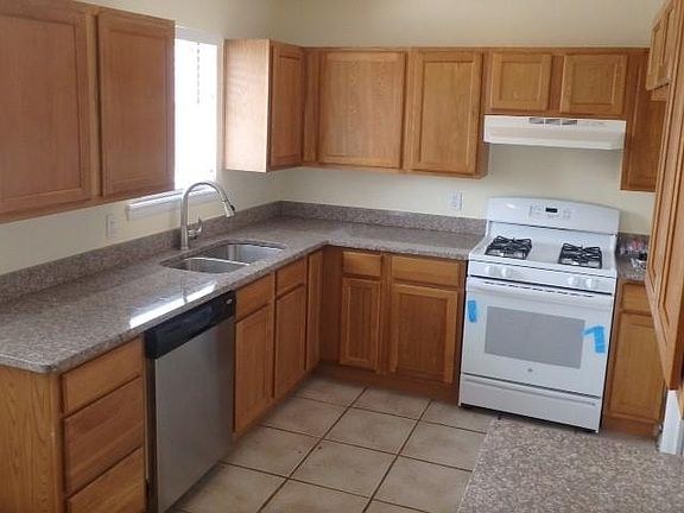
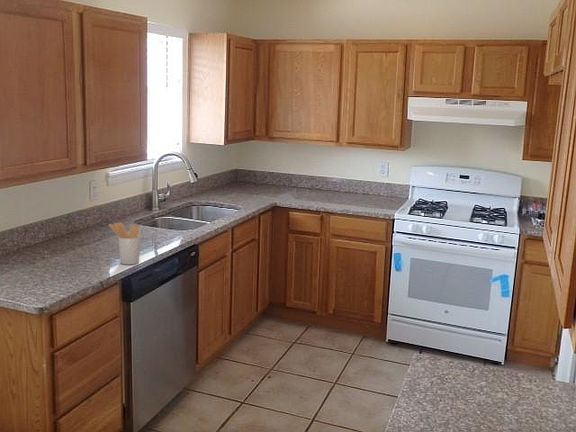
+ utensil holder [108,221,142,266]
